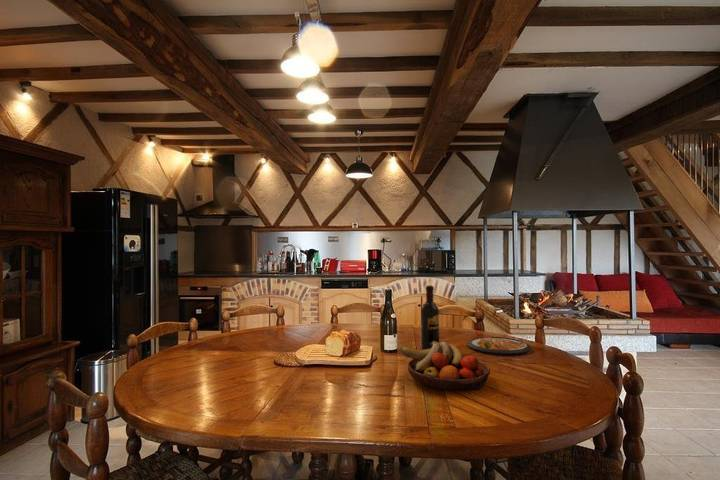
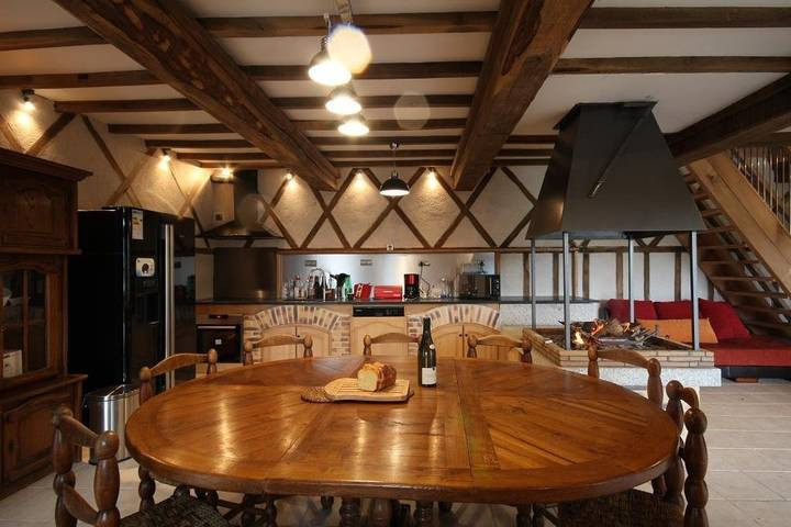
- dish [467,336,532,355]
- wine bottle [420,284,440,350]
- fruit bowl [400,341,491,392]
